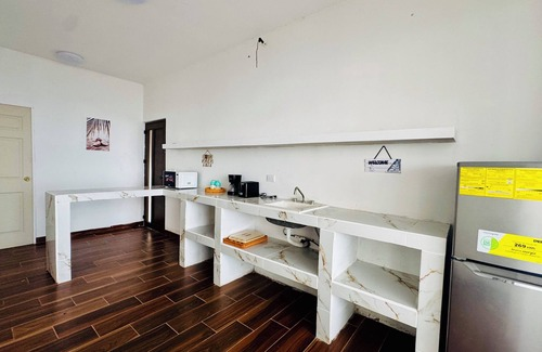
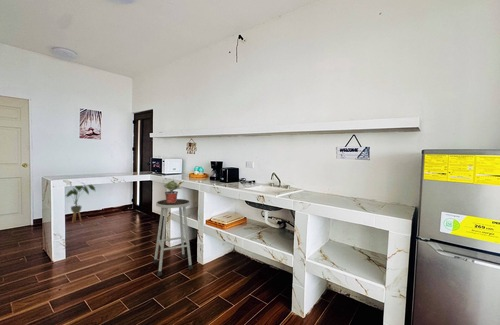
+ stool [152,198,194,277]
+ potted plant [163,179,182,203]
+ house plant [64,184,96,224]
